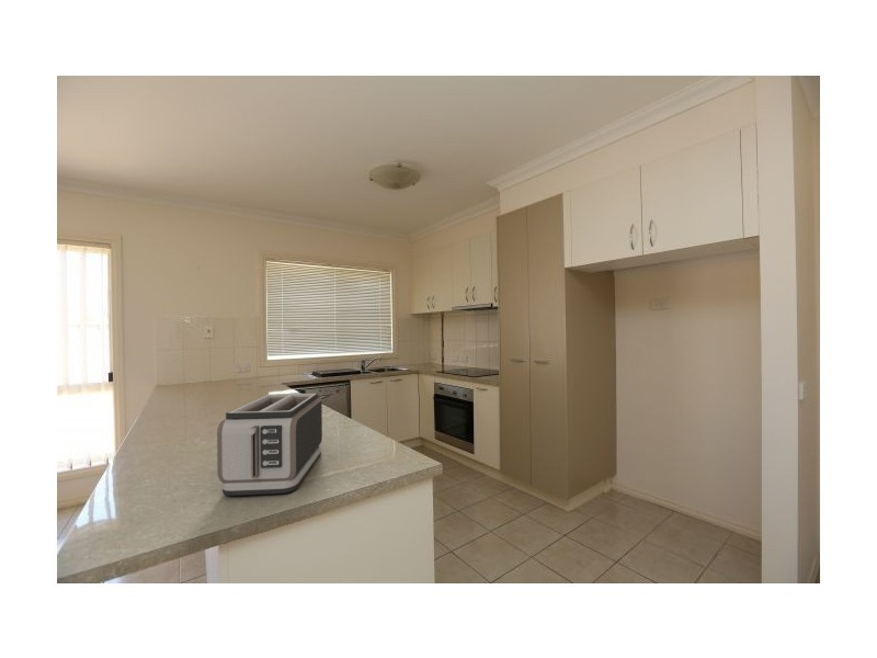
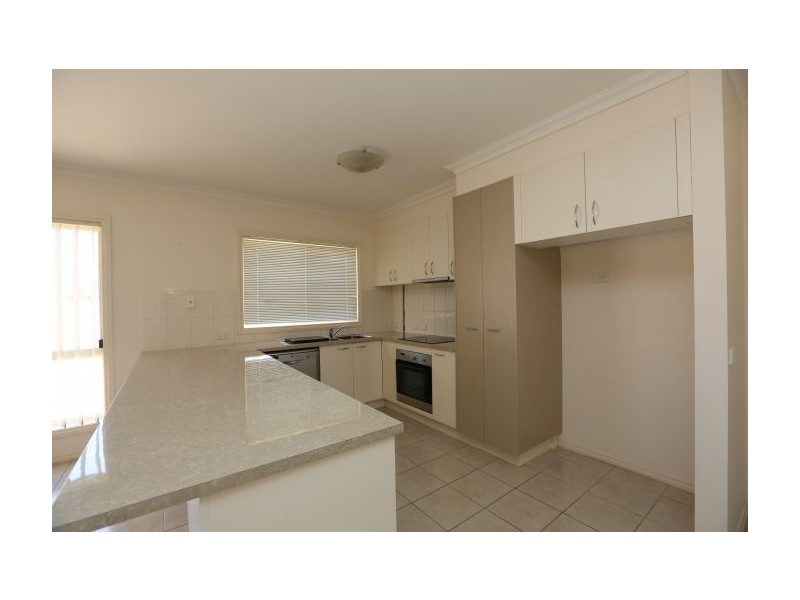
- toaster [216,393,323,497]
